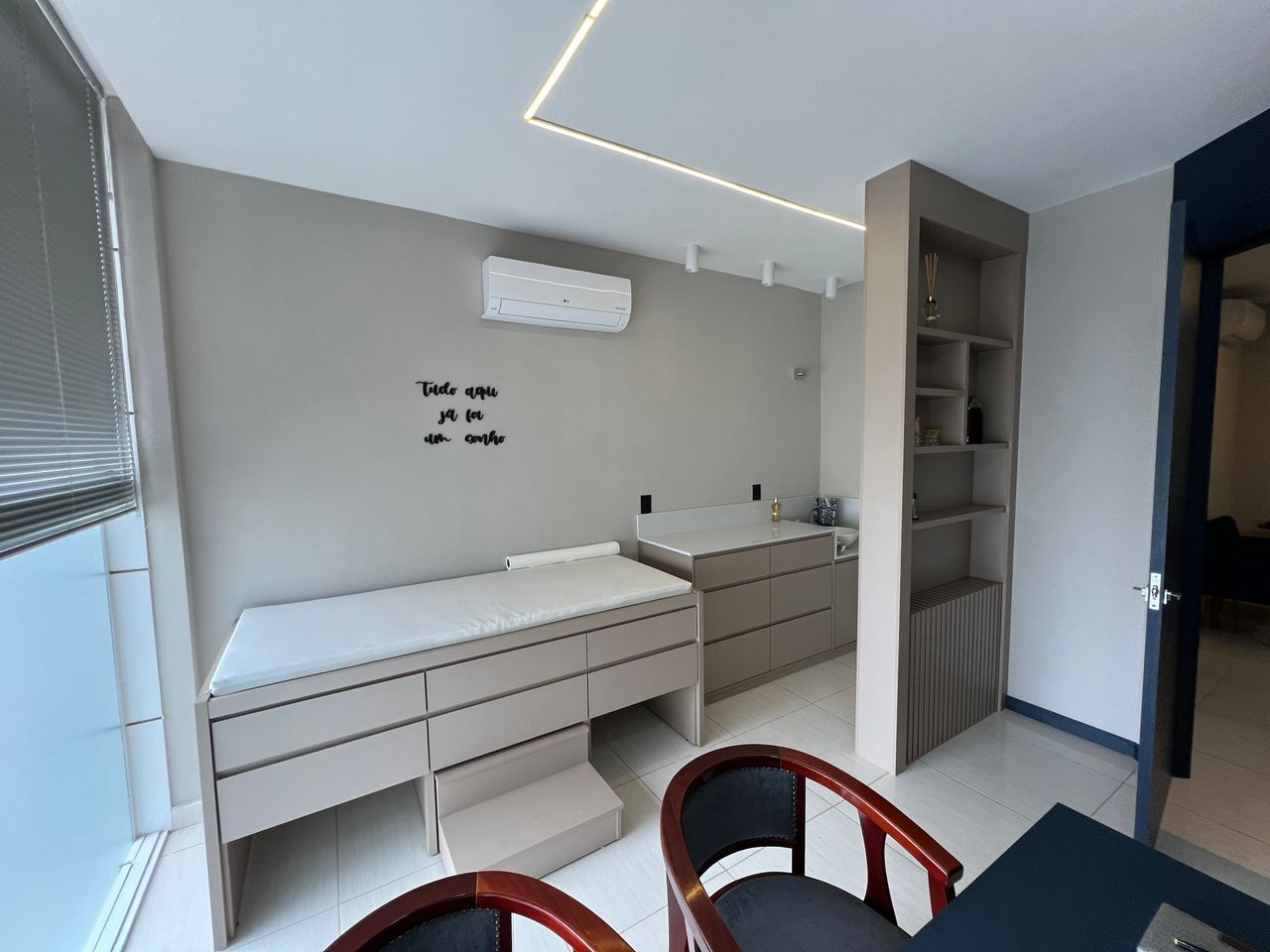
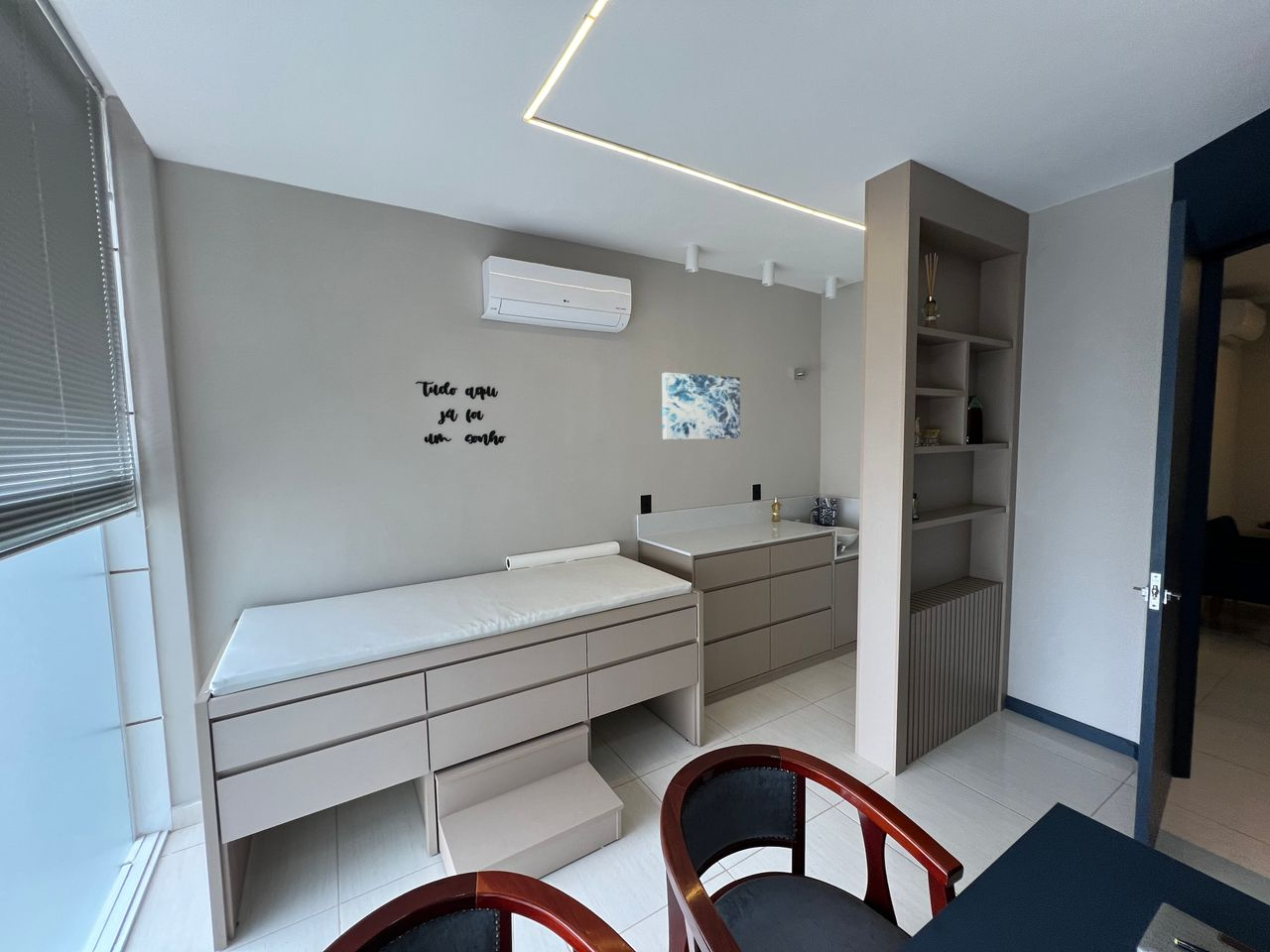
+ wall art [661,372,741,440]
